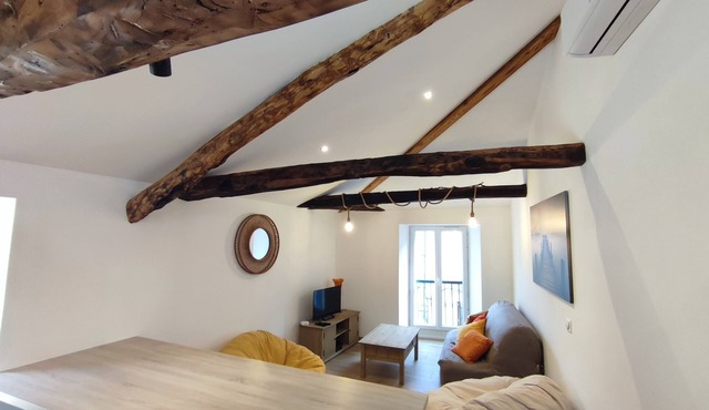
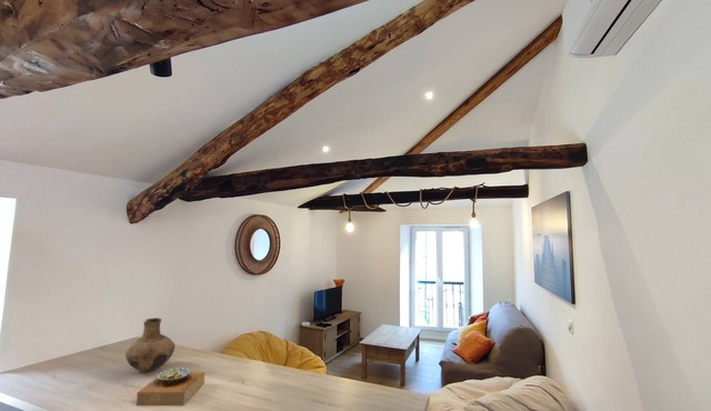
+ vase [124,317,176,372]
+ bowl [134,367,206,407]
